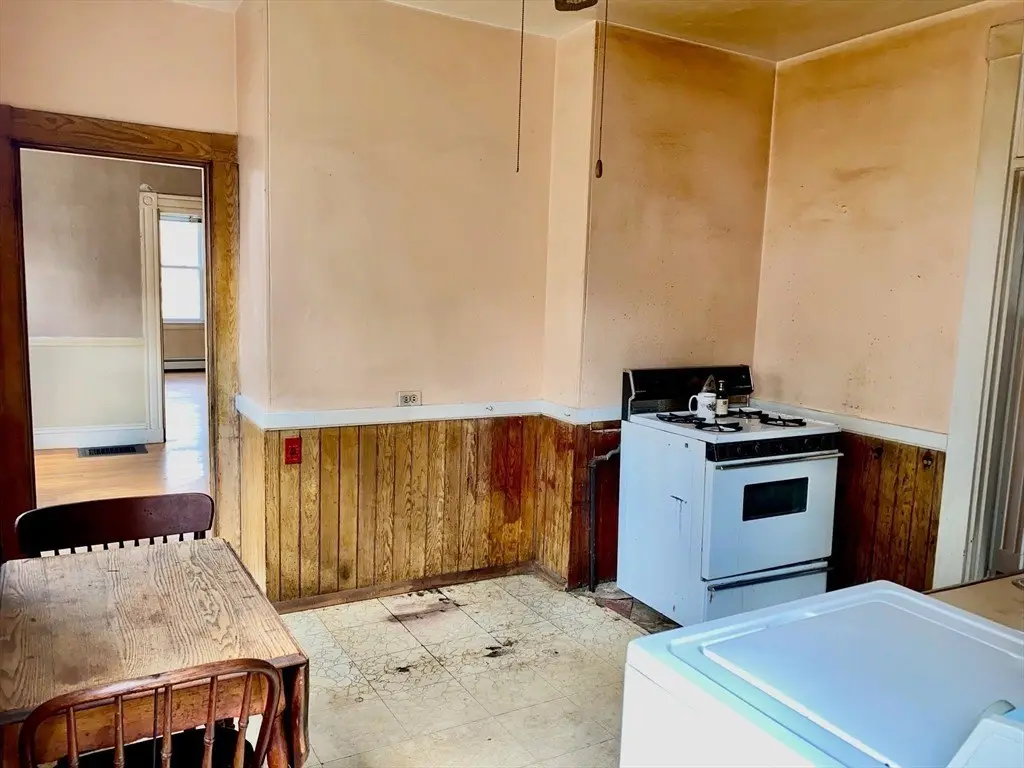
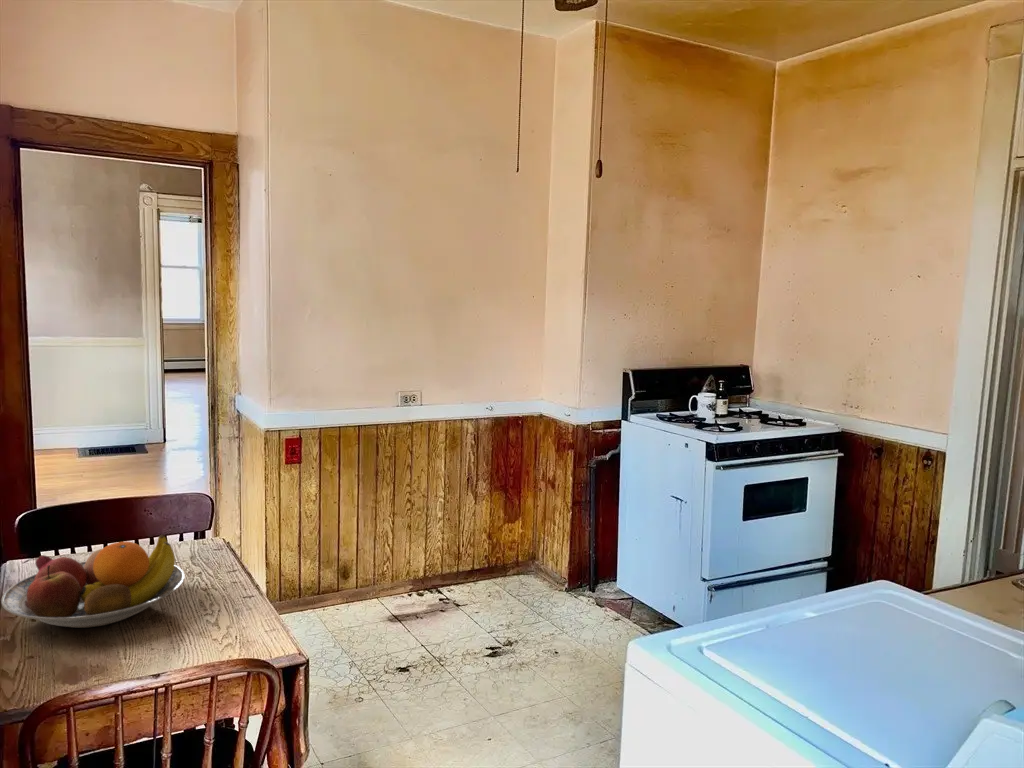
+ fruit bowl [0,534,186,629]
